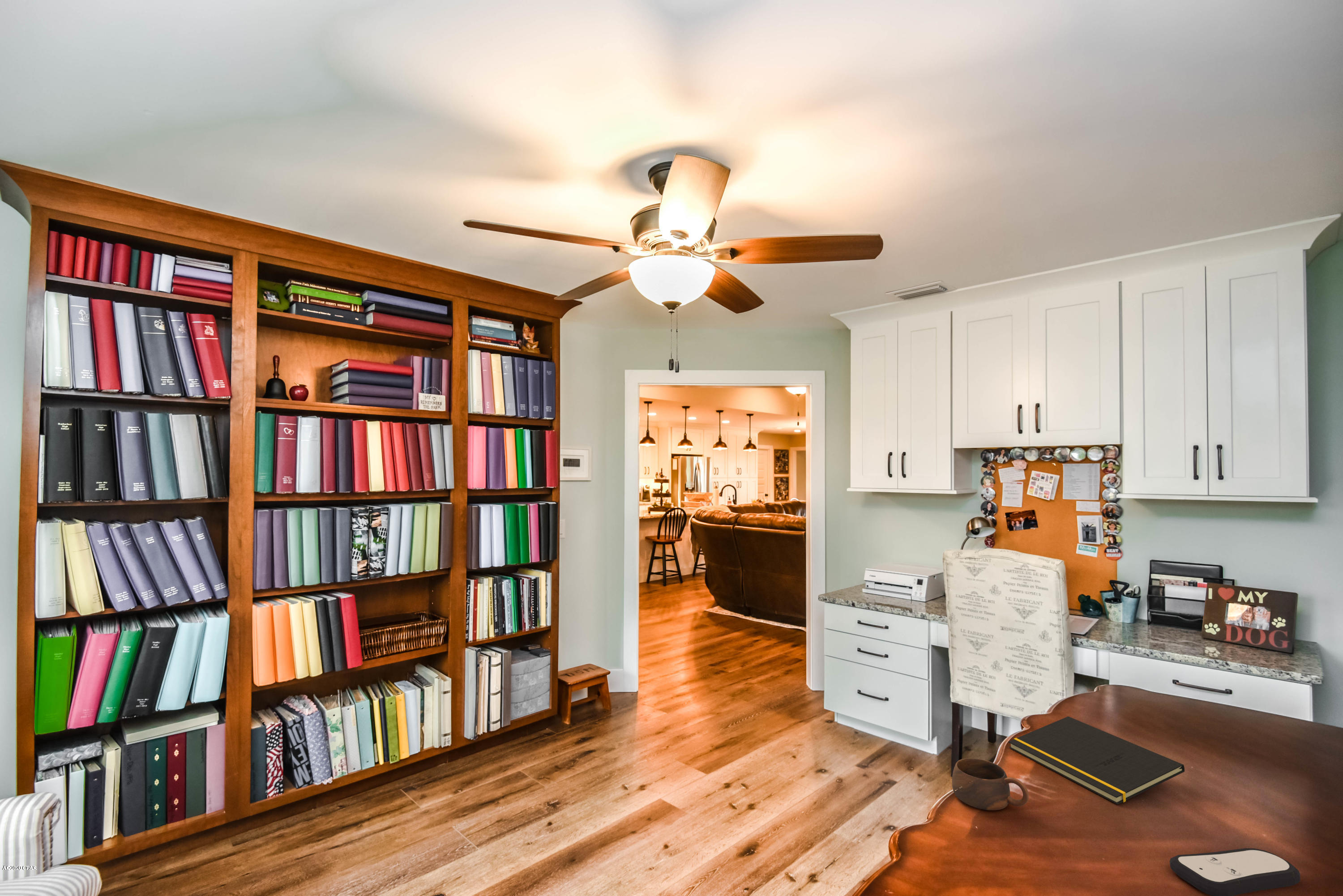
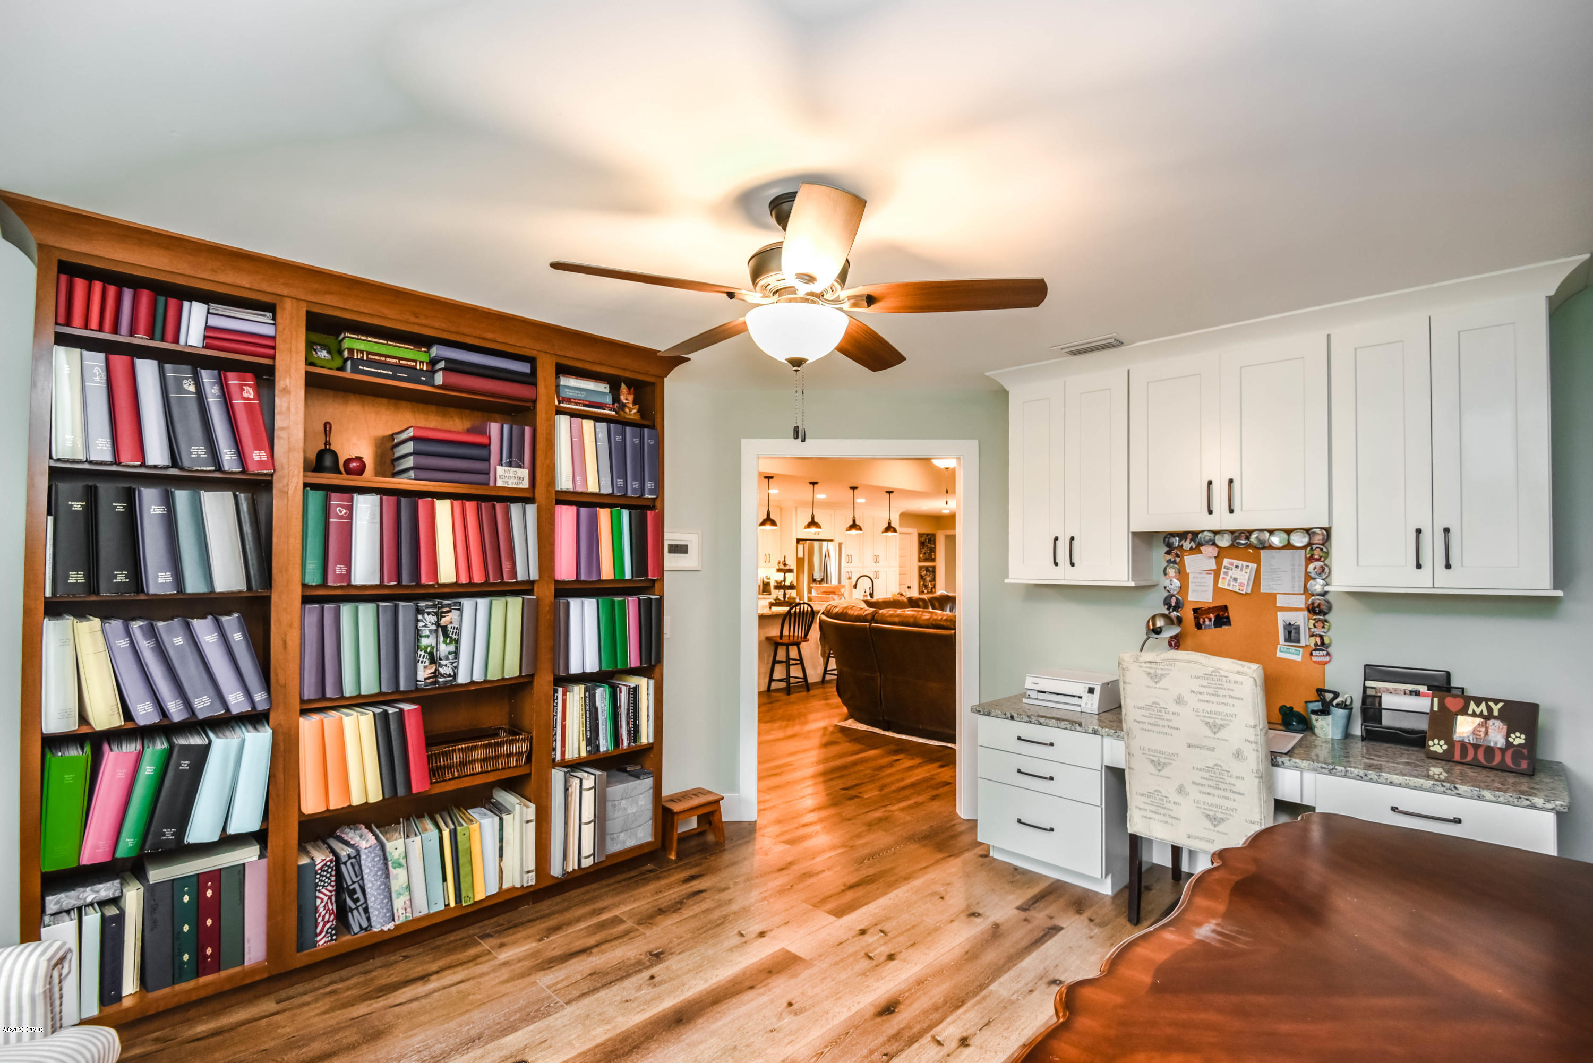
- remote control [1169,848,1301,896]
- cup [952,758,1029,811]
- notepad [1008,716,1185,805]
